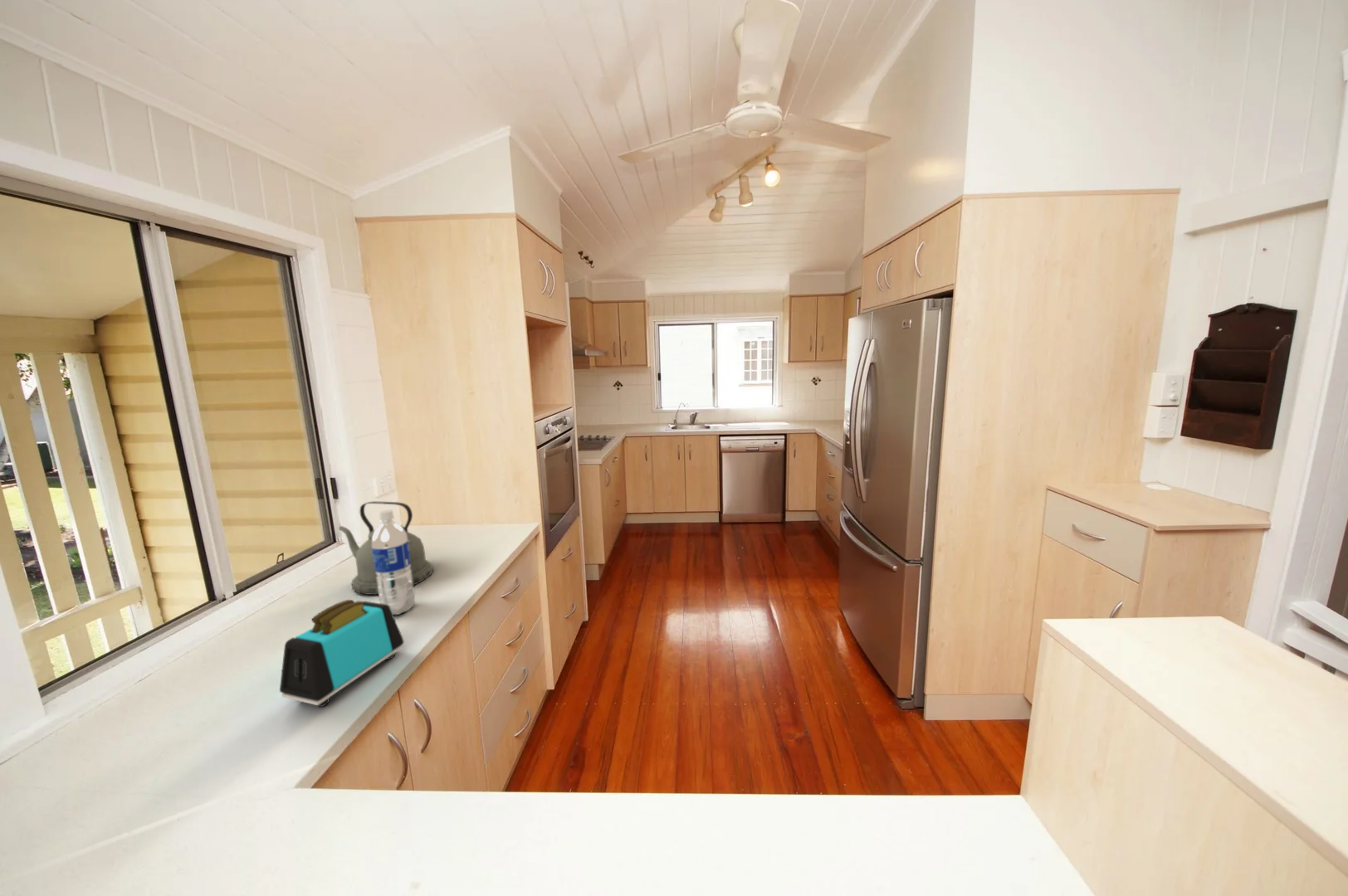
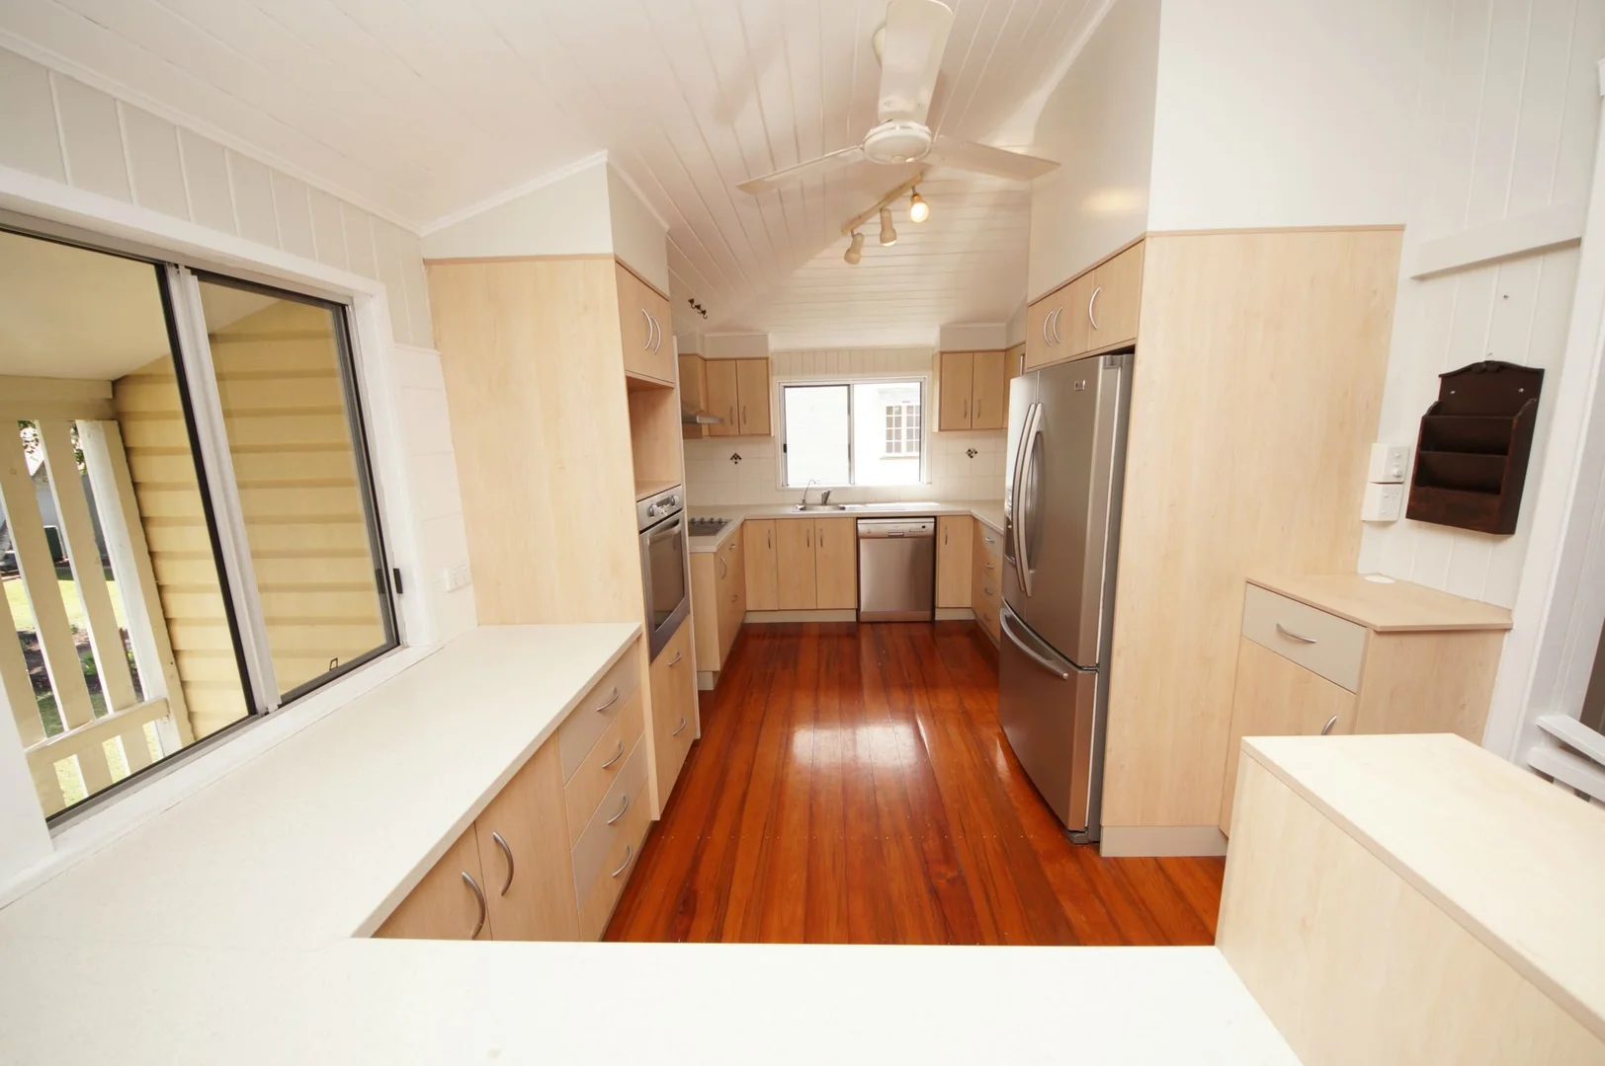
- toaster [279,599,405,708]
- kettle [338,500,434,596]
- water bottle [372,509,415,616]
